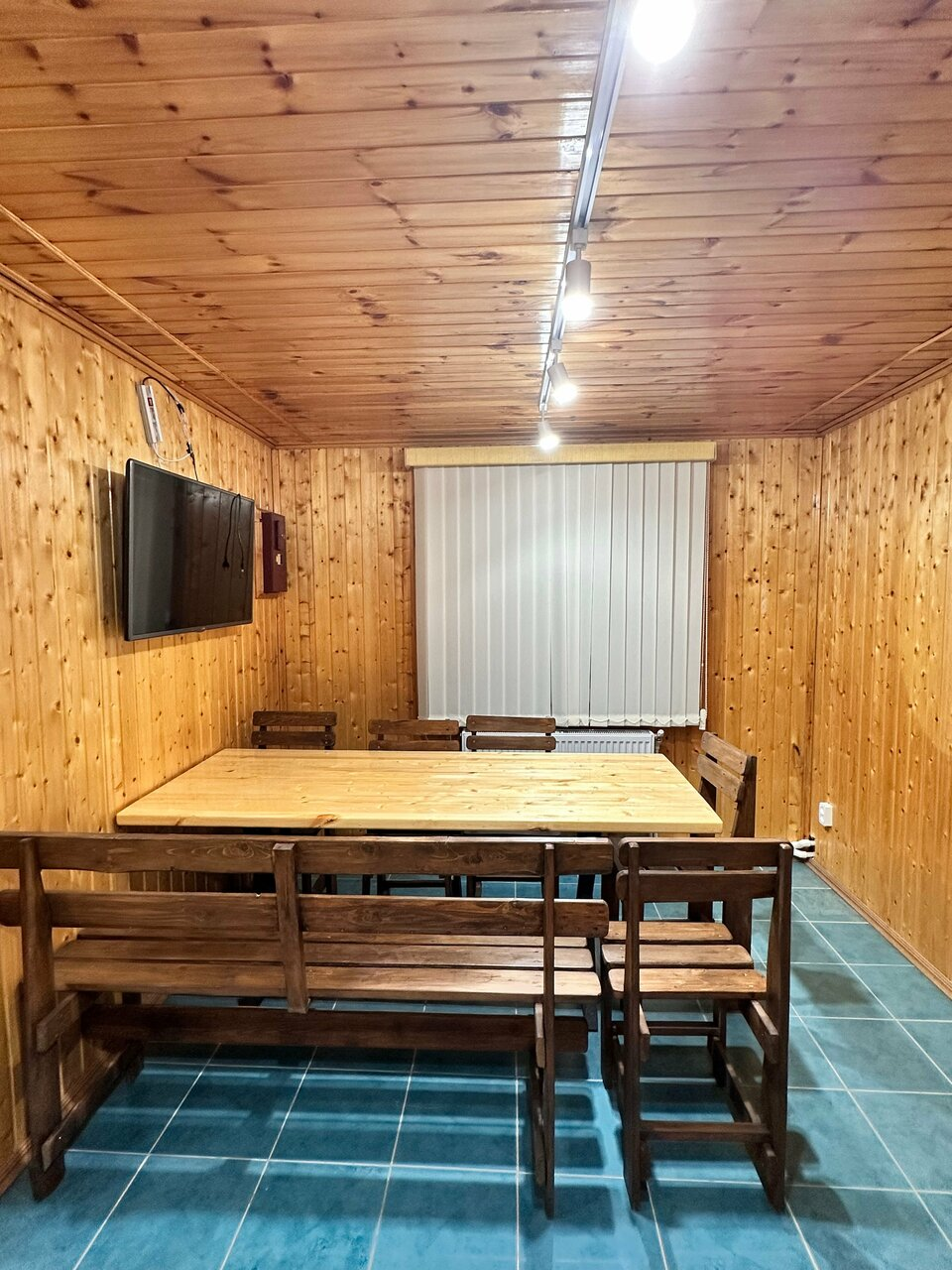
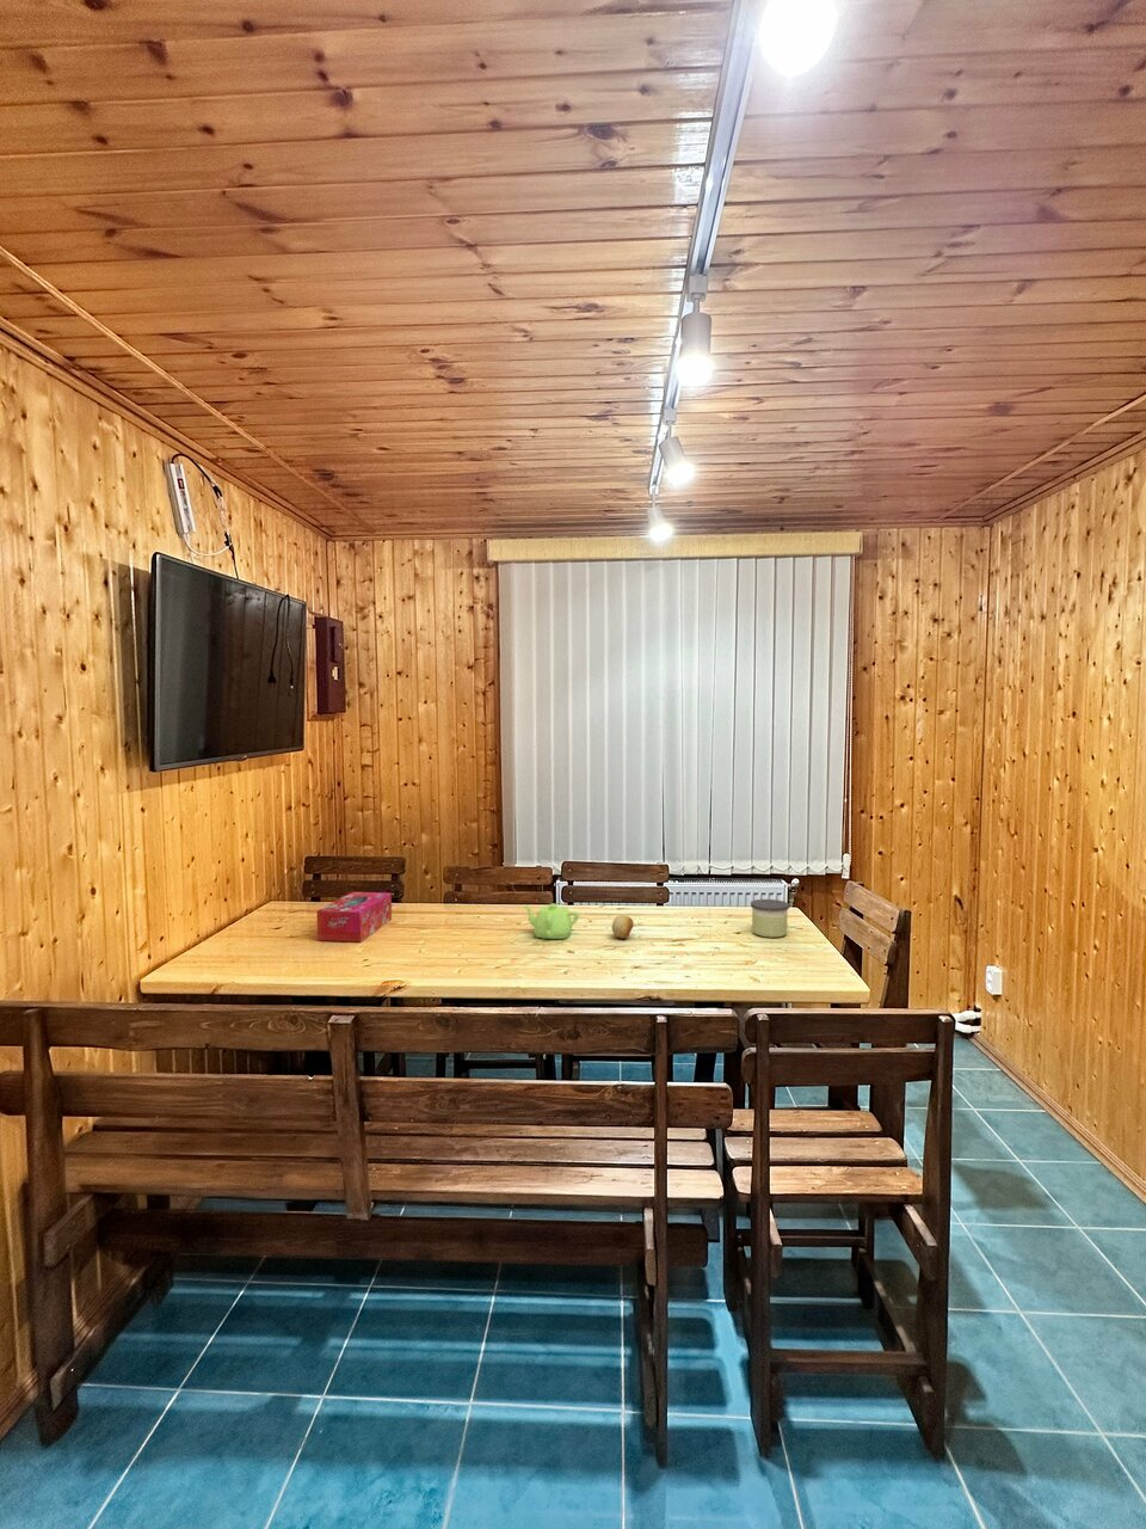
+ teapot [522,903,580,940]
+ tissue box [317,891,392,943]
+ fruit [612,914,636,940]
+ candle [750,898,790,939]
